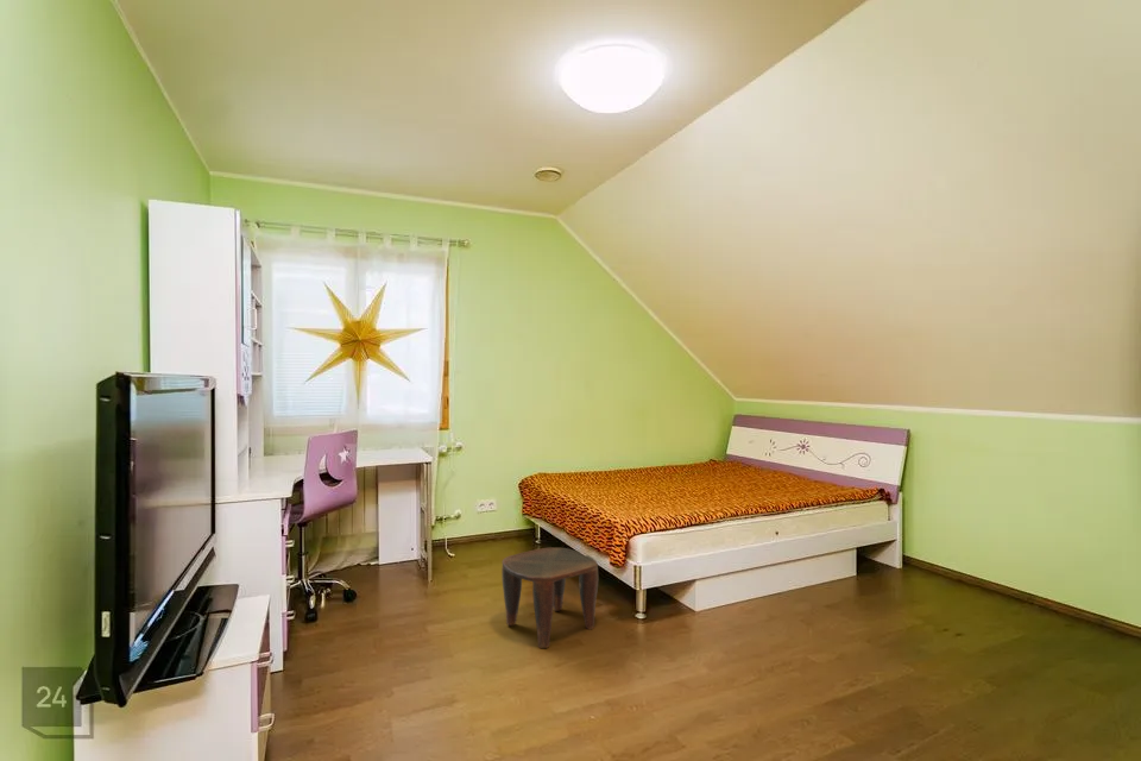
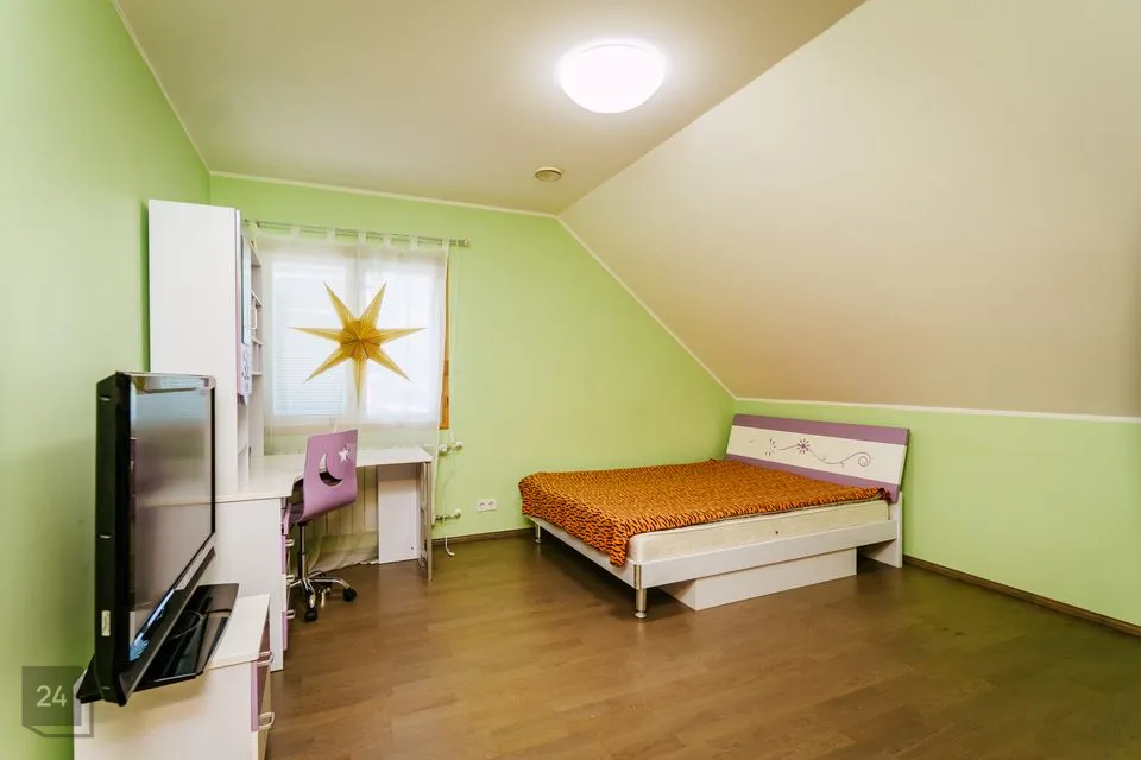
- stool [500,547,599,649]
